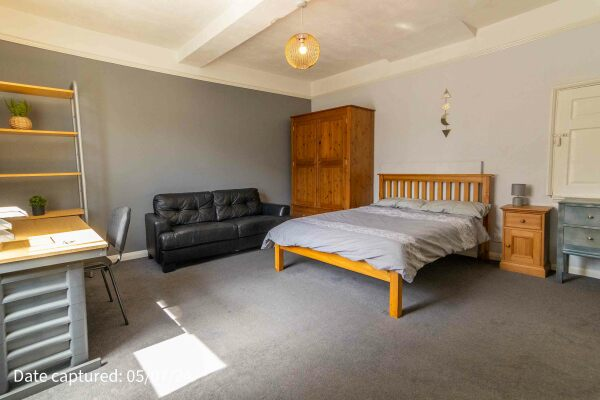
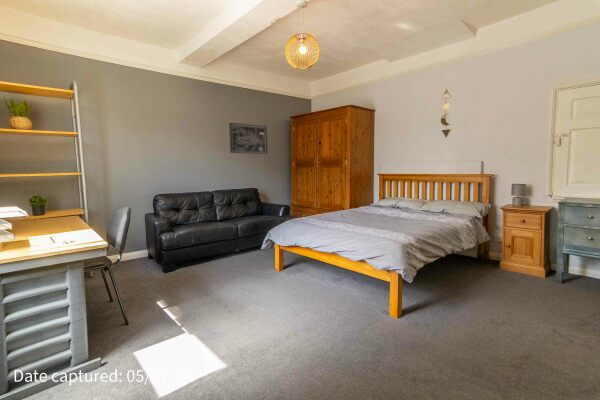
+ wall art [228,122,268,155]
